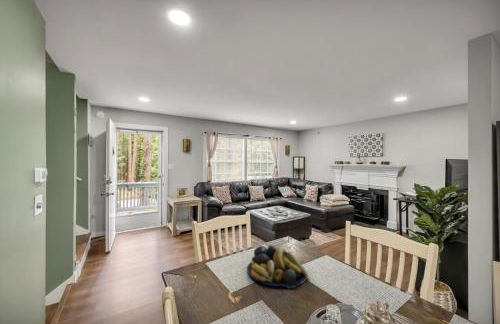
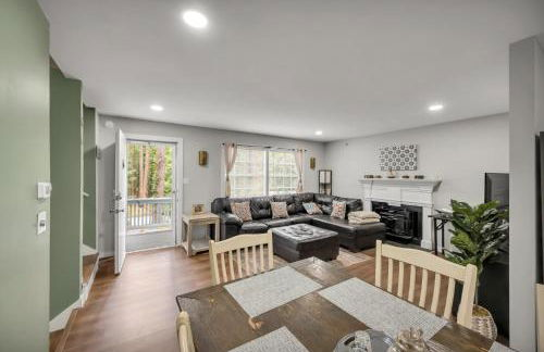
- fruit bowl [246,244,309,289]
